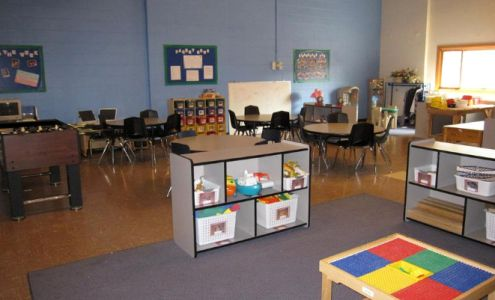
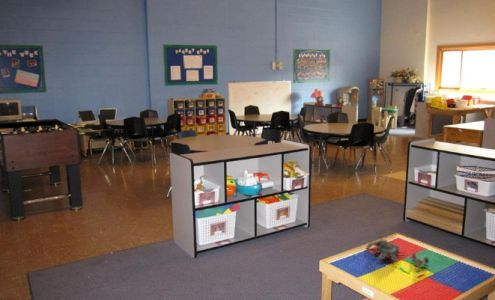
+ legos [364,235,430,270]
